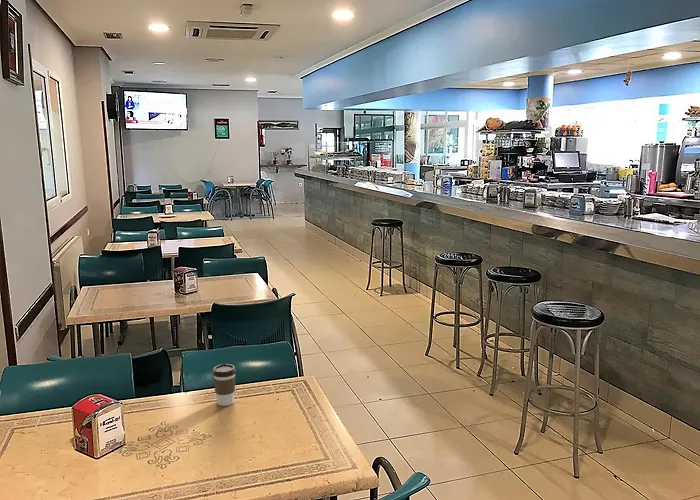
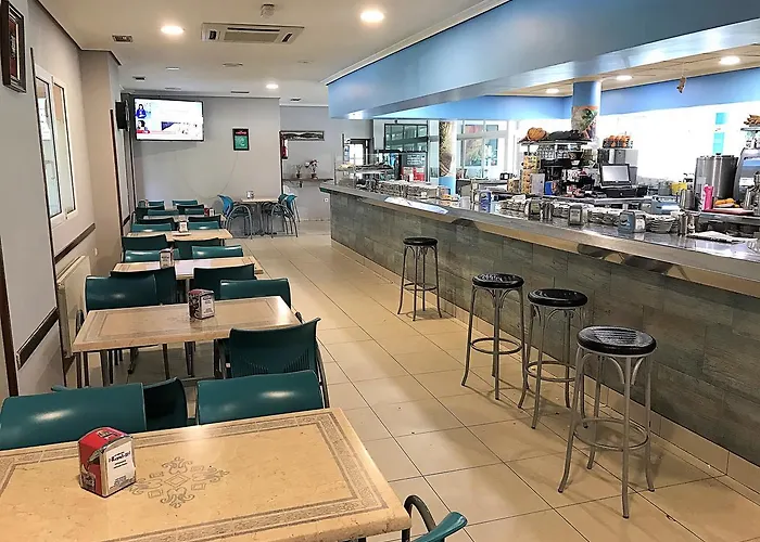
- coffee cup [212,363,237,407]
